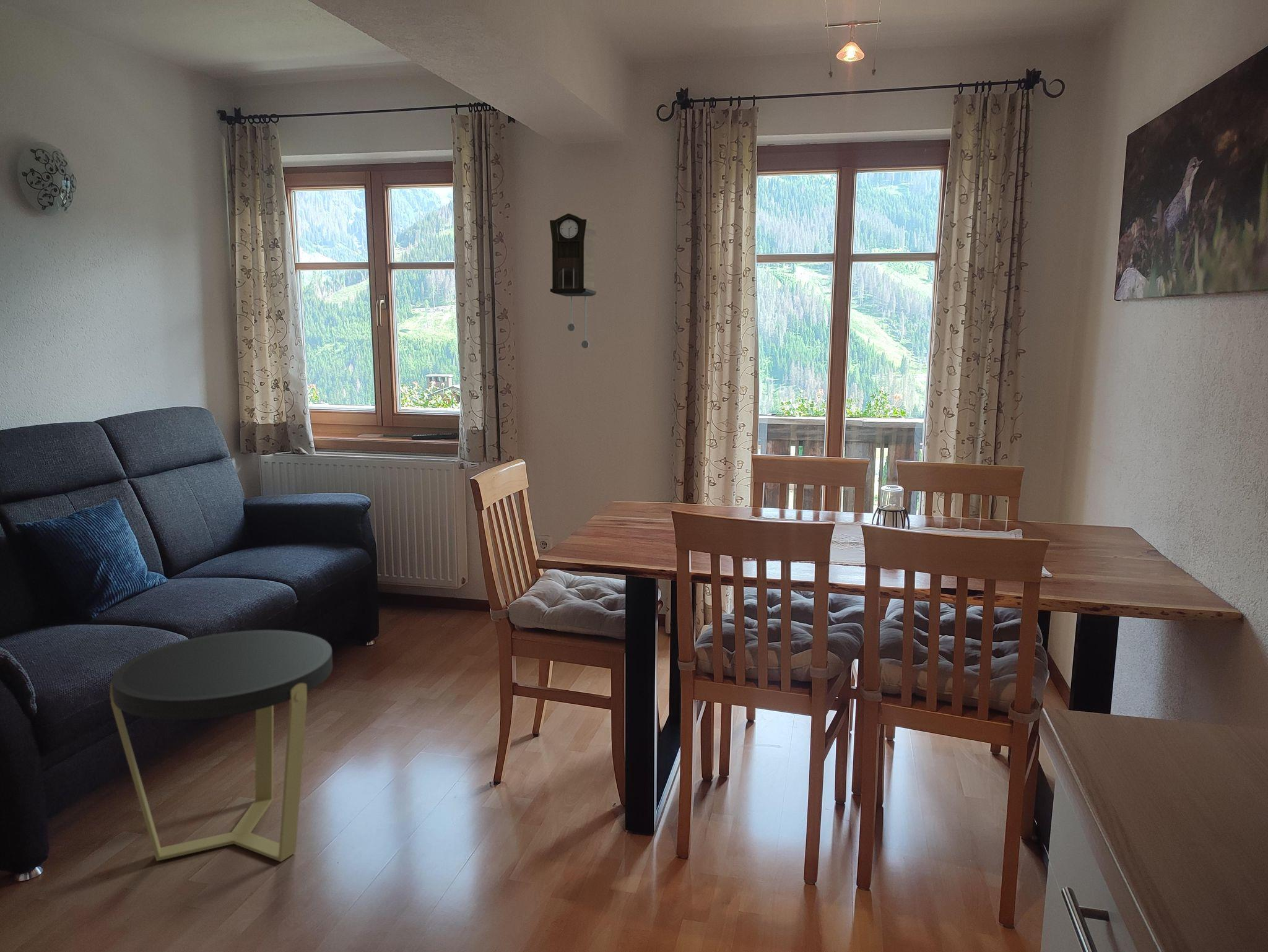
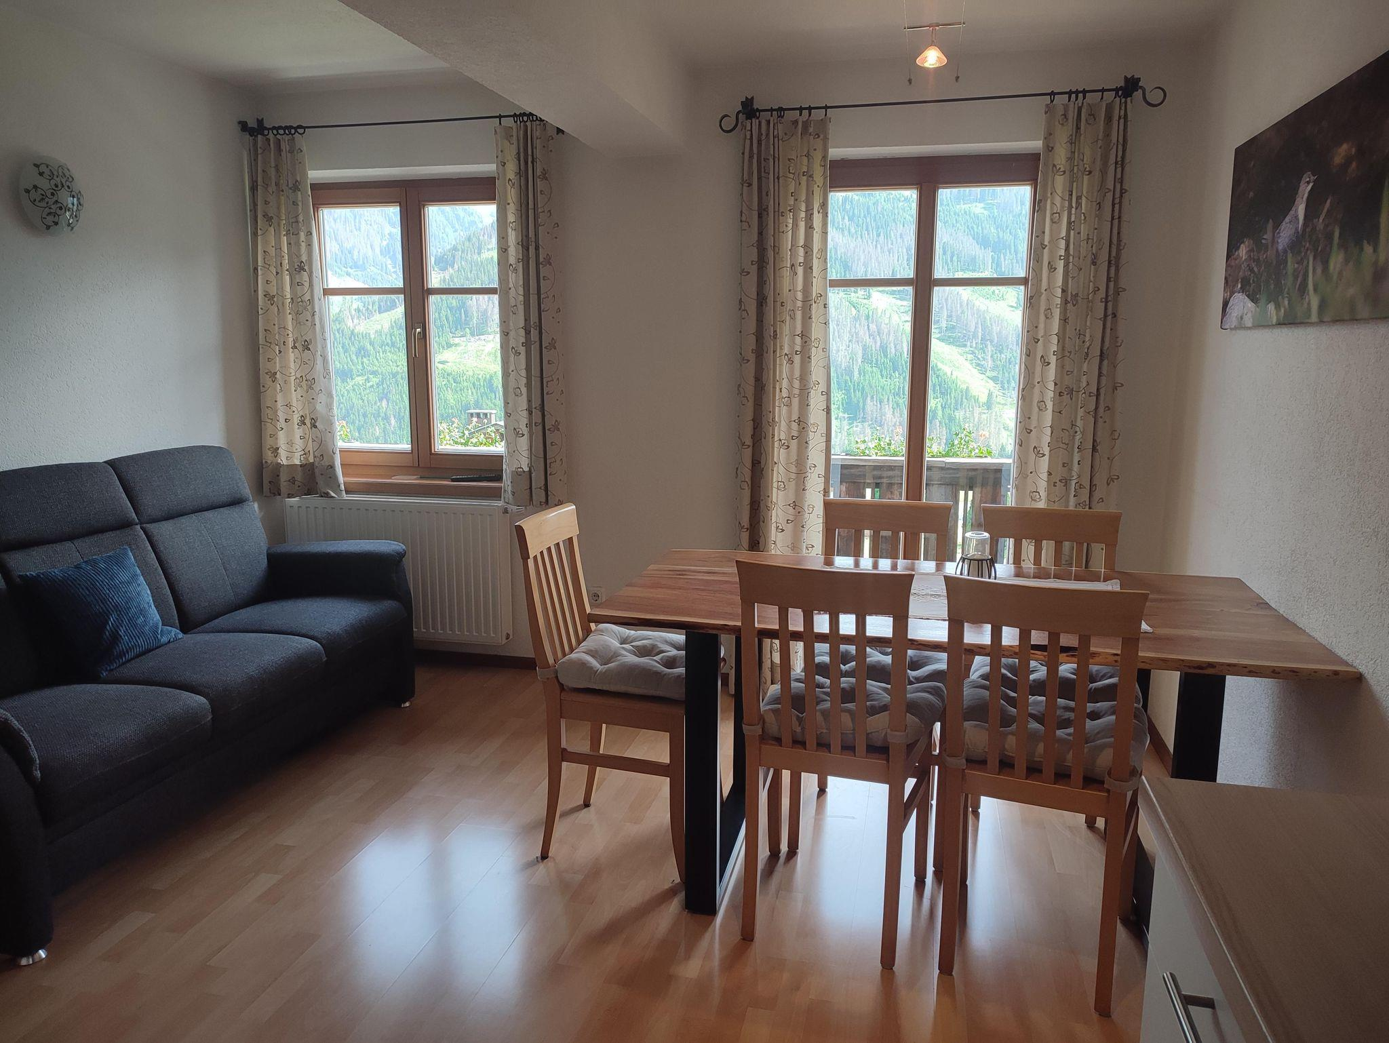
- pendulum clock [549,213,598,348]
- side table [110,630,333,862]
